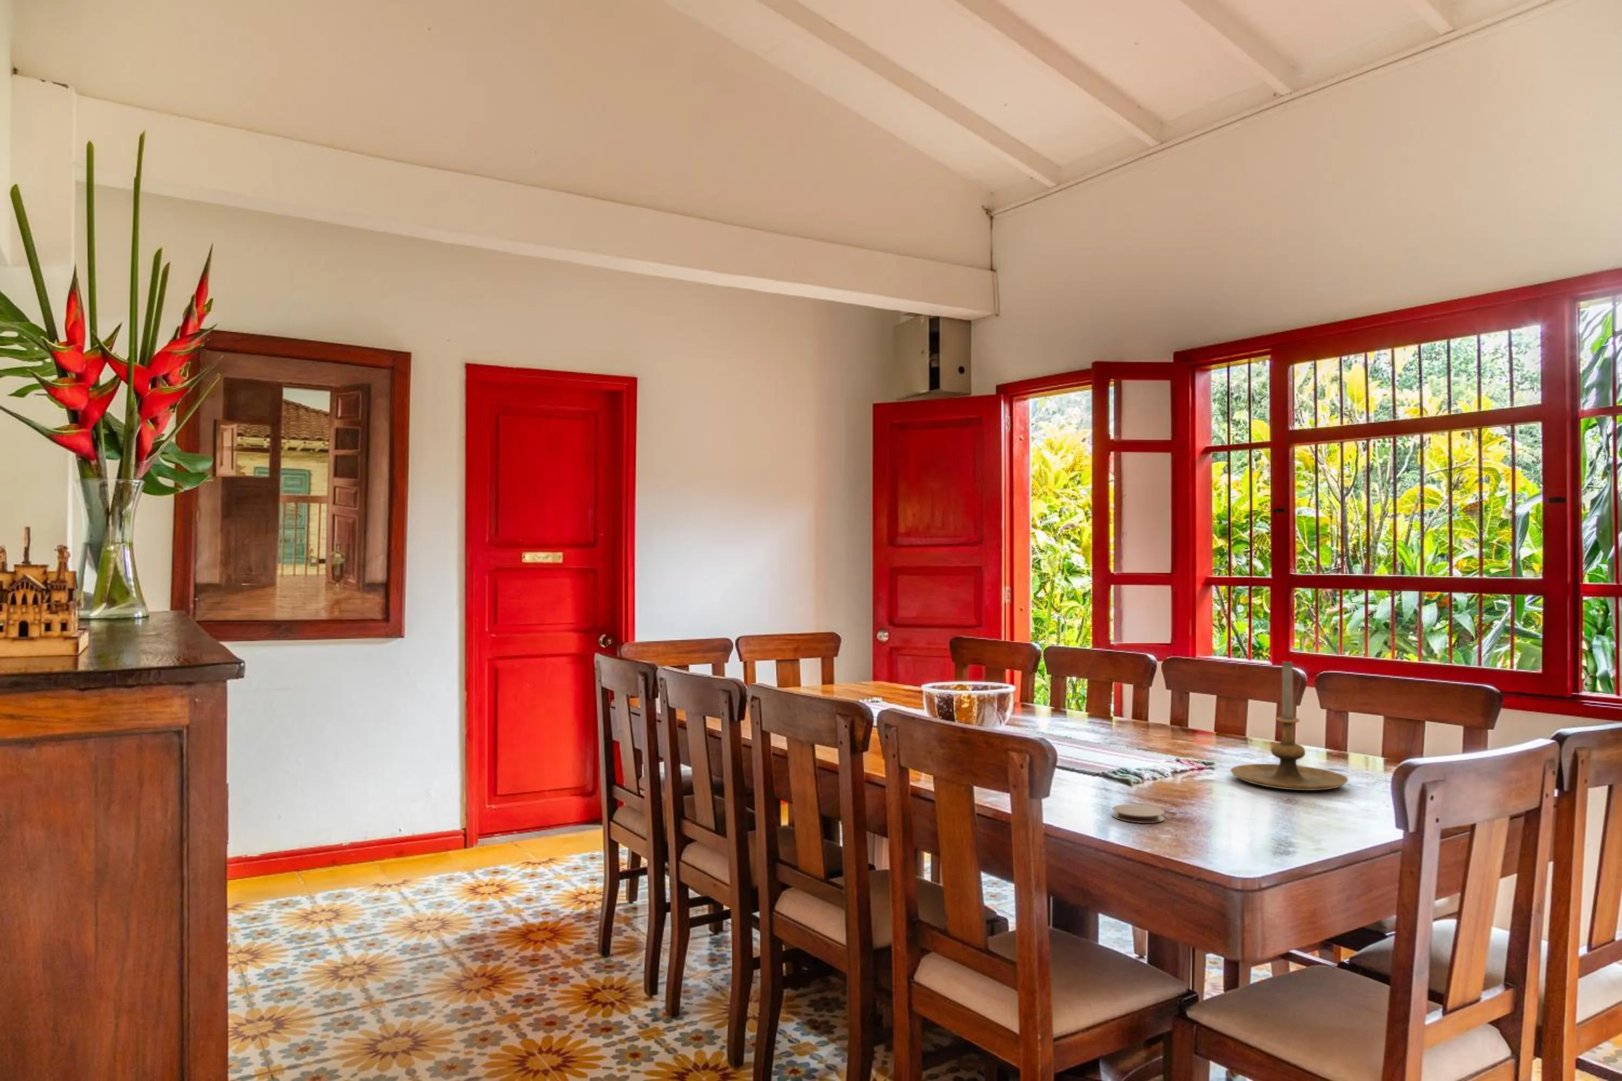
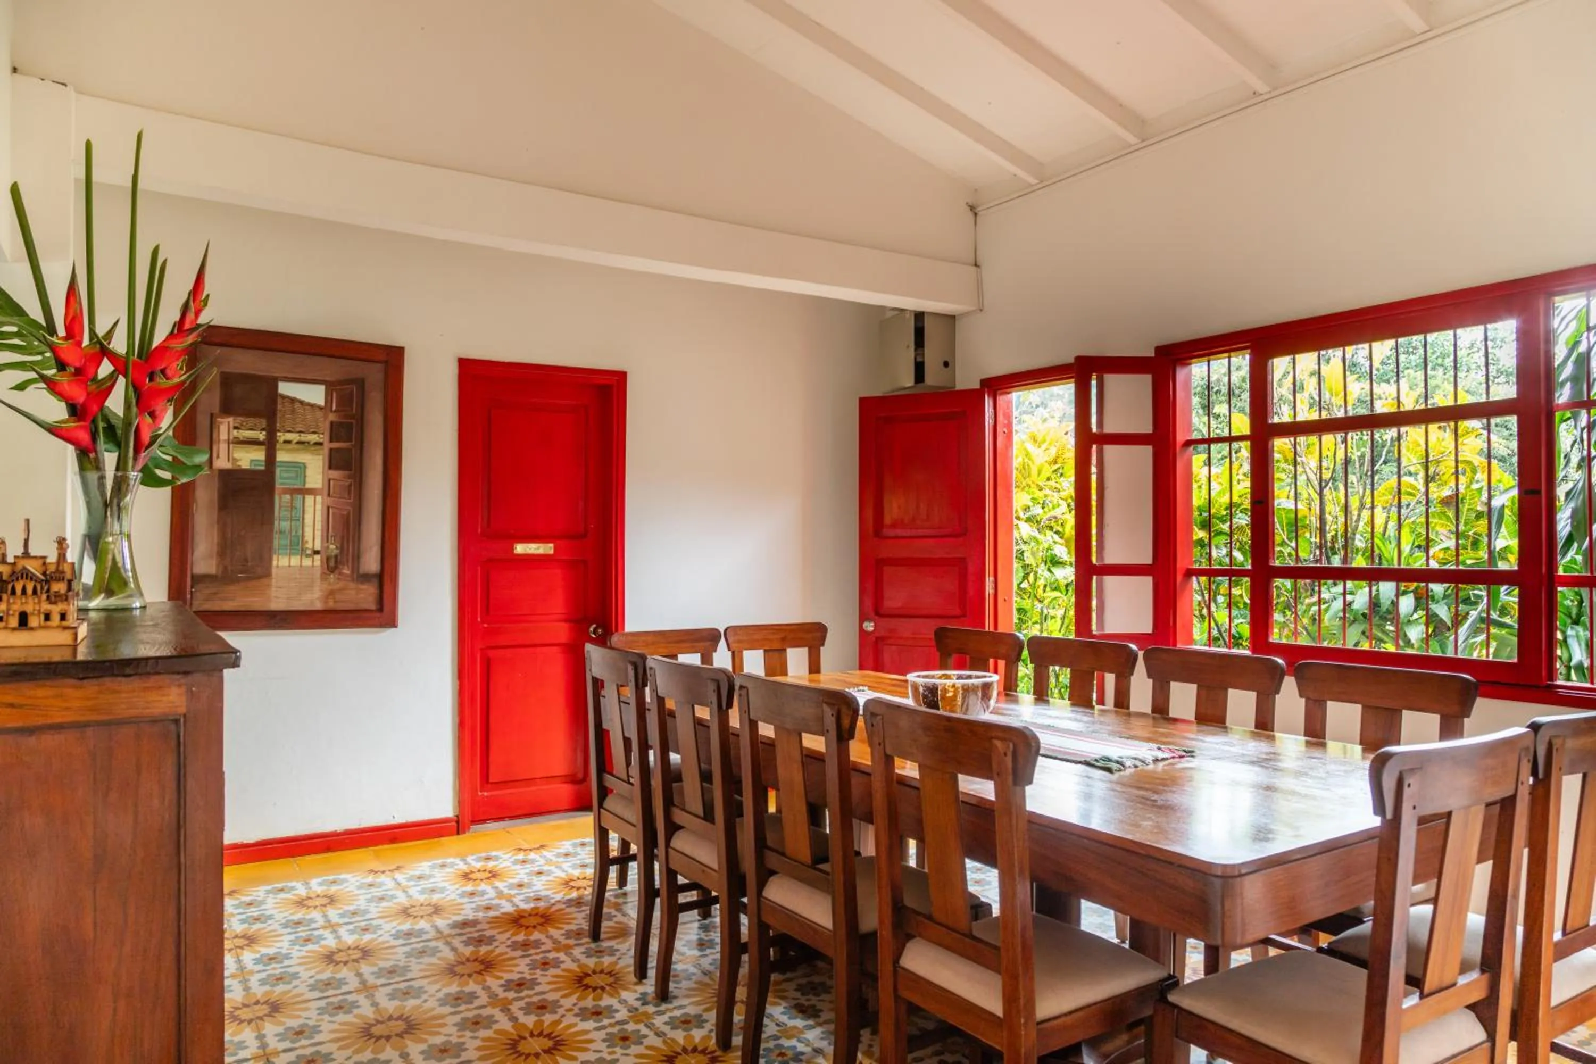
- candle holder [1230,660,1349,791]
- coaster [1112,804,1165,824]
